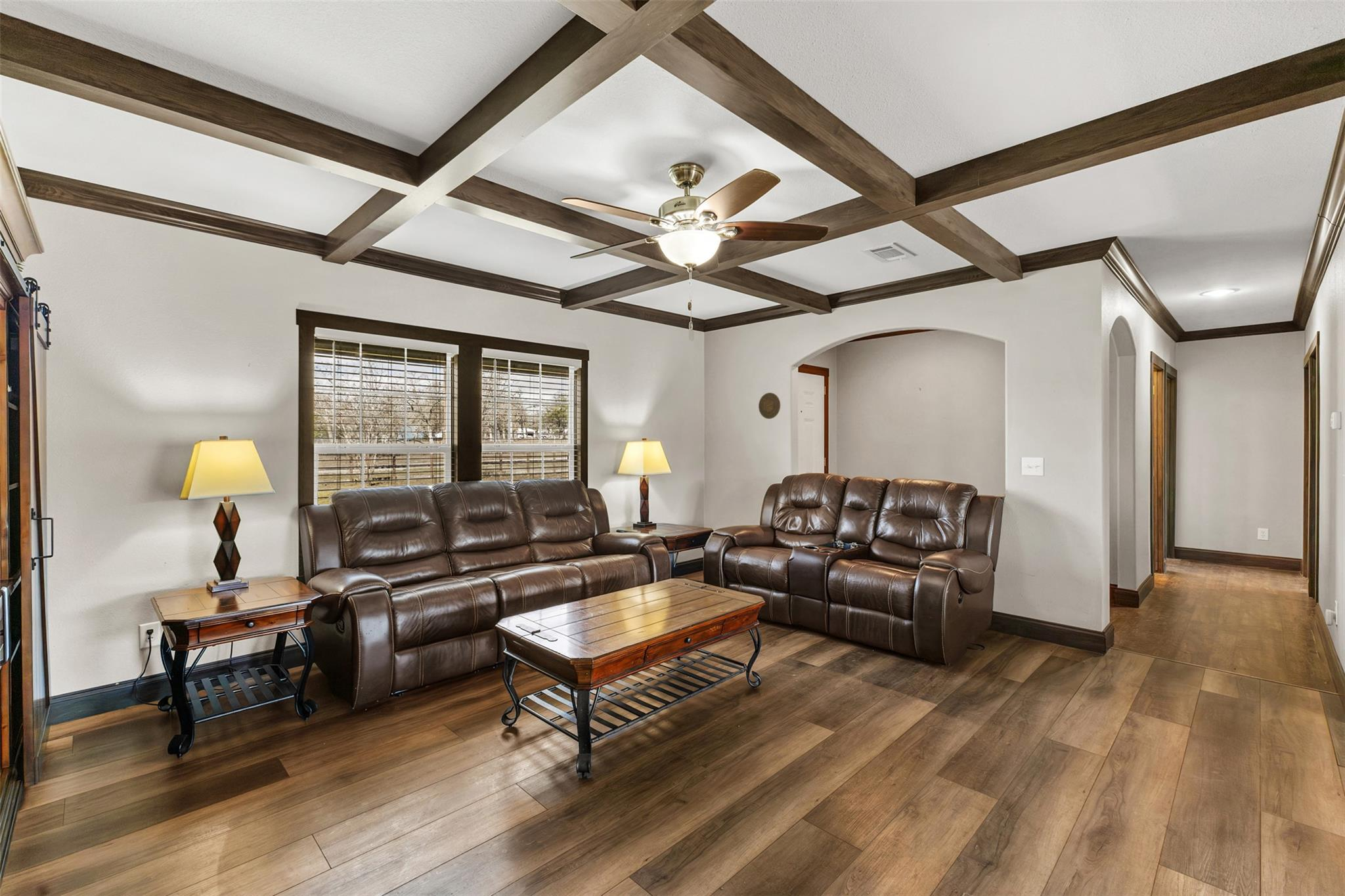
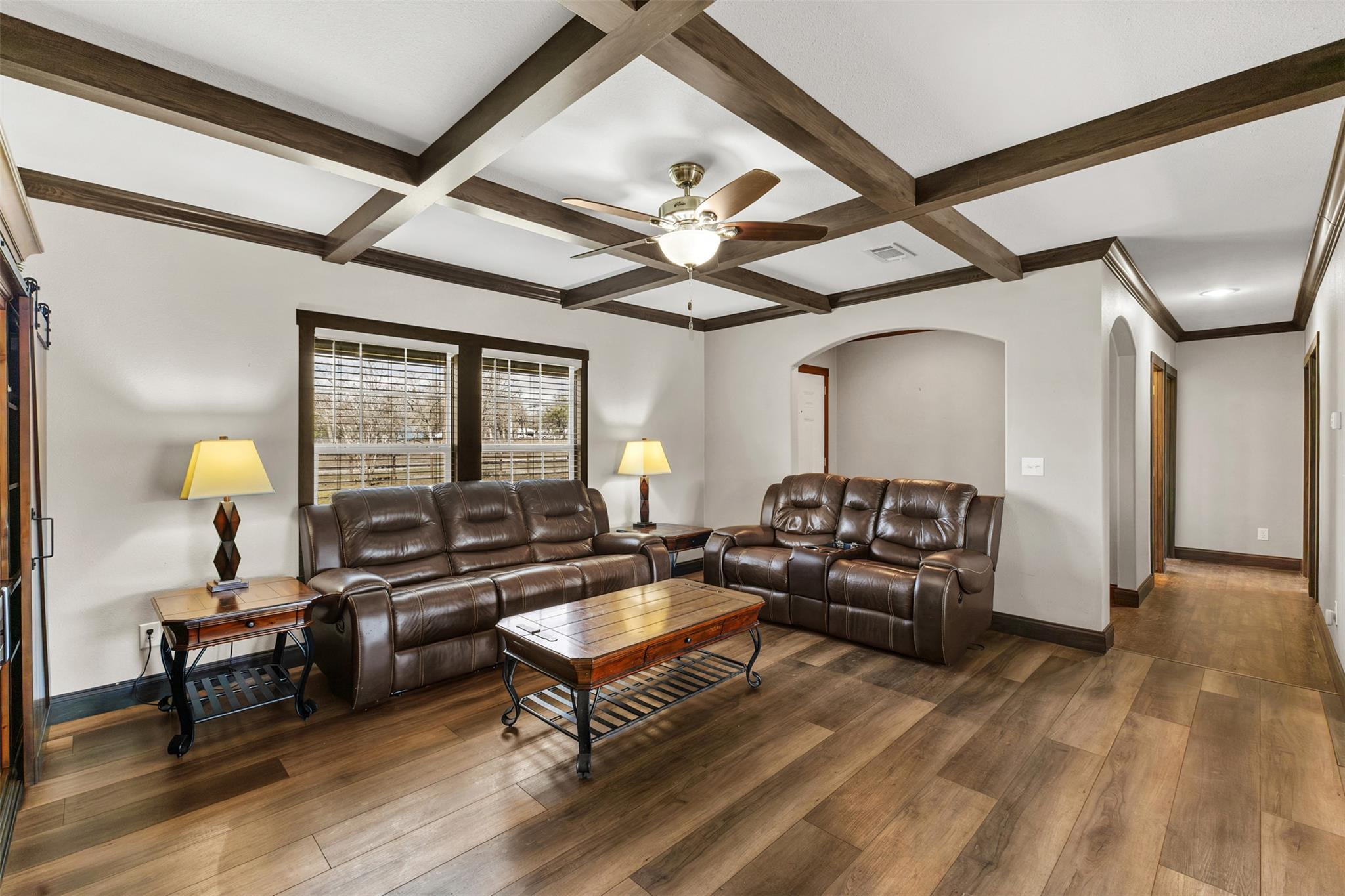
- decorative plate [758,392,781,419]
